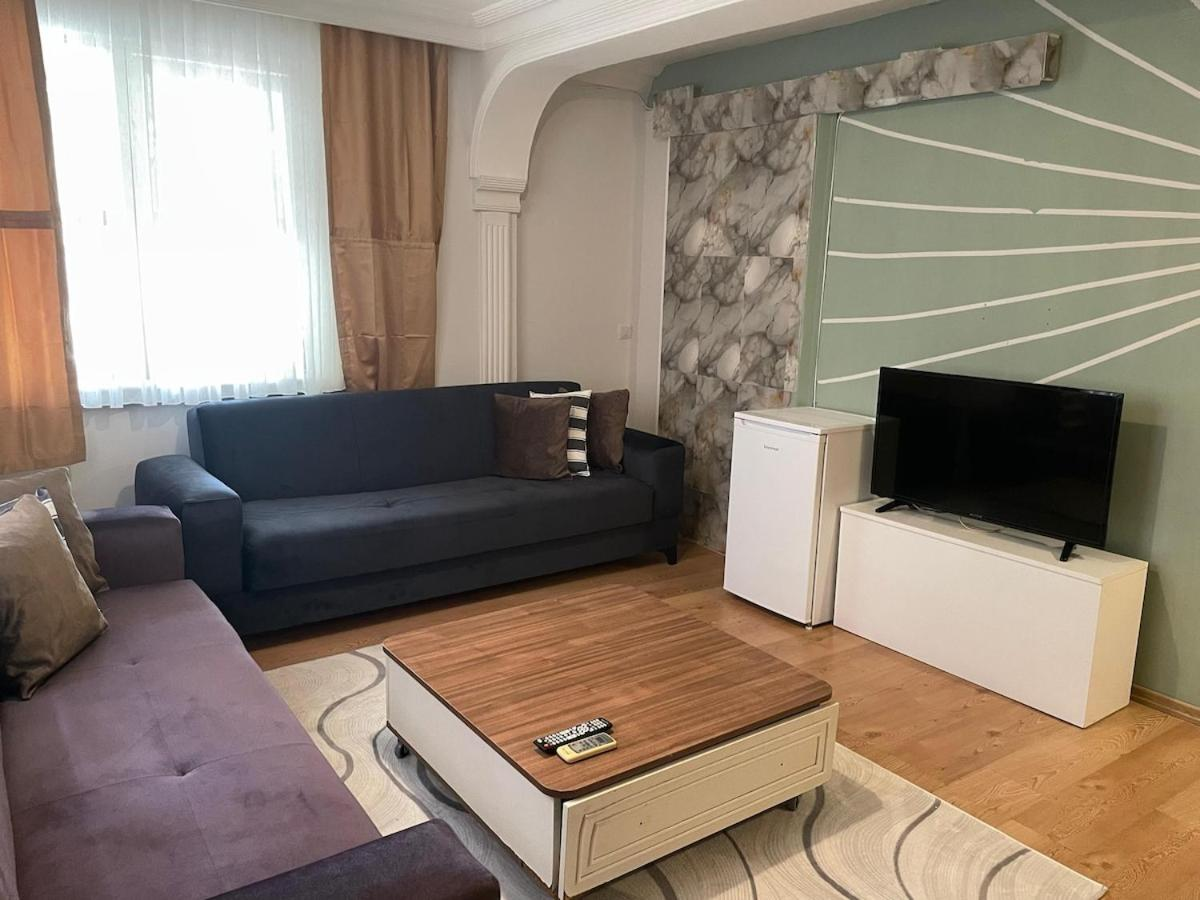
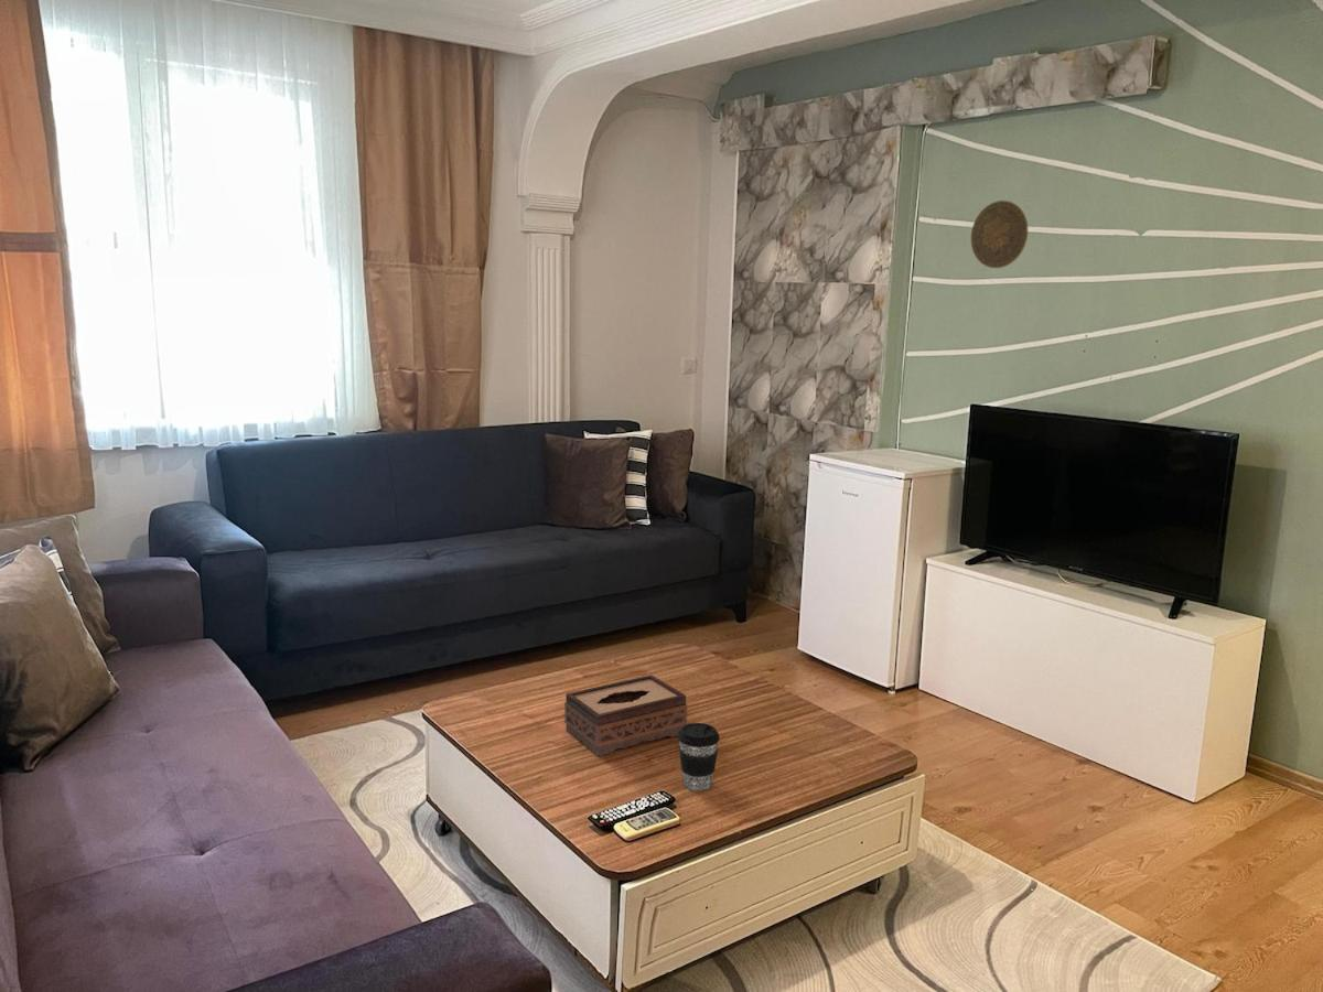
+ tissue box [563,675,688,757]
+ decorative plate [970,200,1029,269]
+ coffee cup [677,722,721,791]
